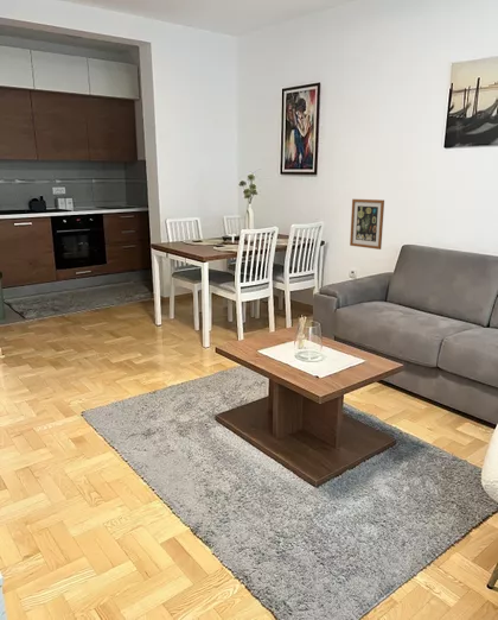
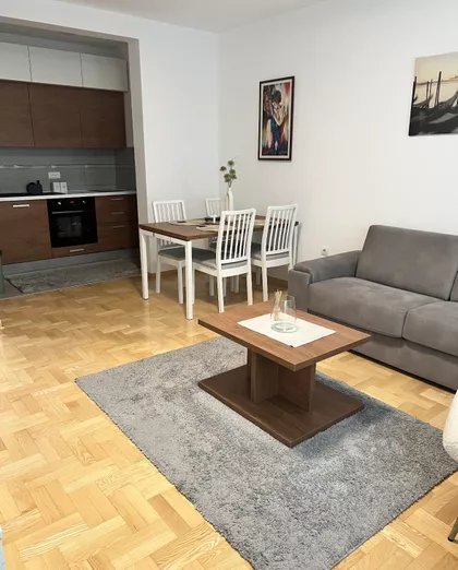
- wall art [349,198,385,251]
